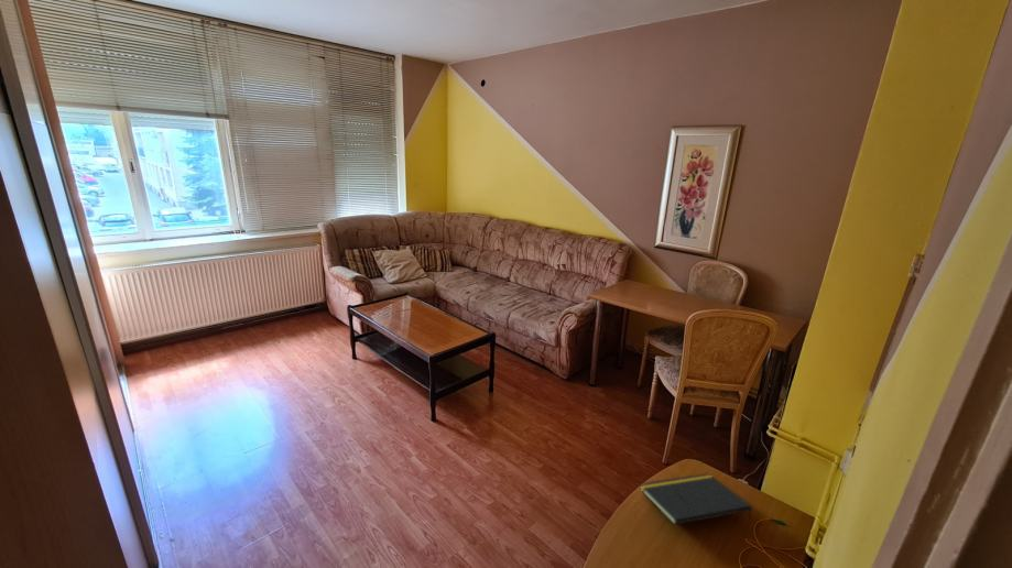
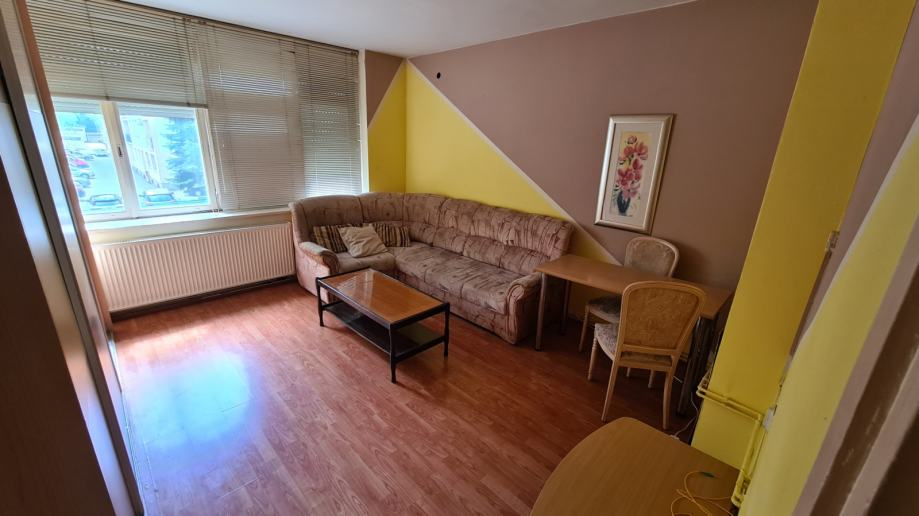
- notepad [638,472,753,526]
